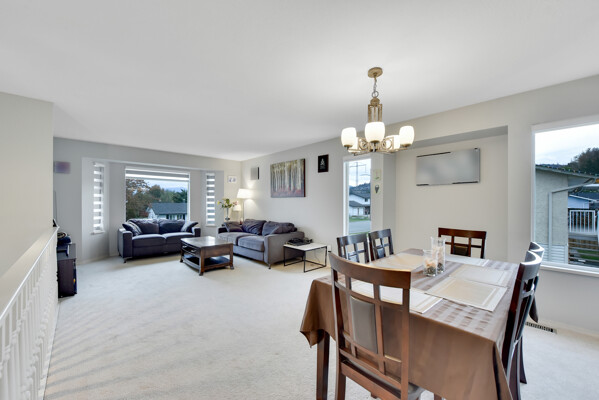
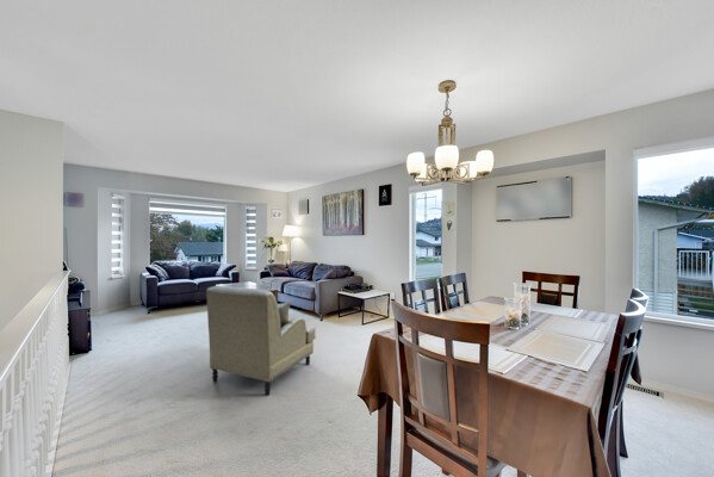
+ armchair [205,285,317,396]
